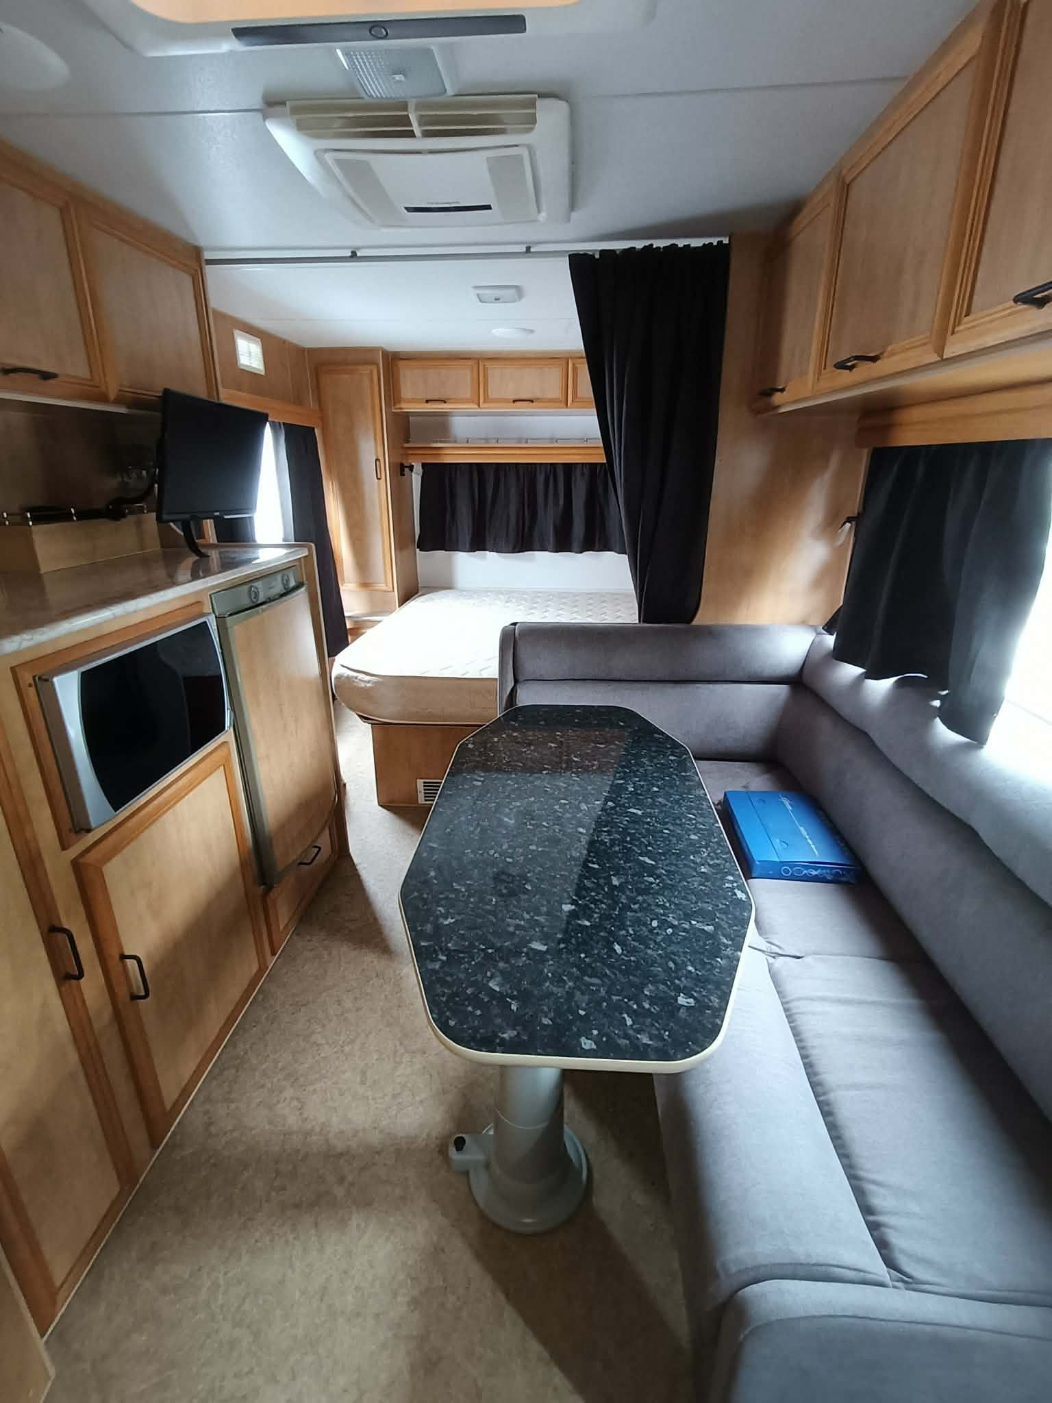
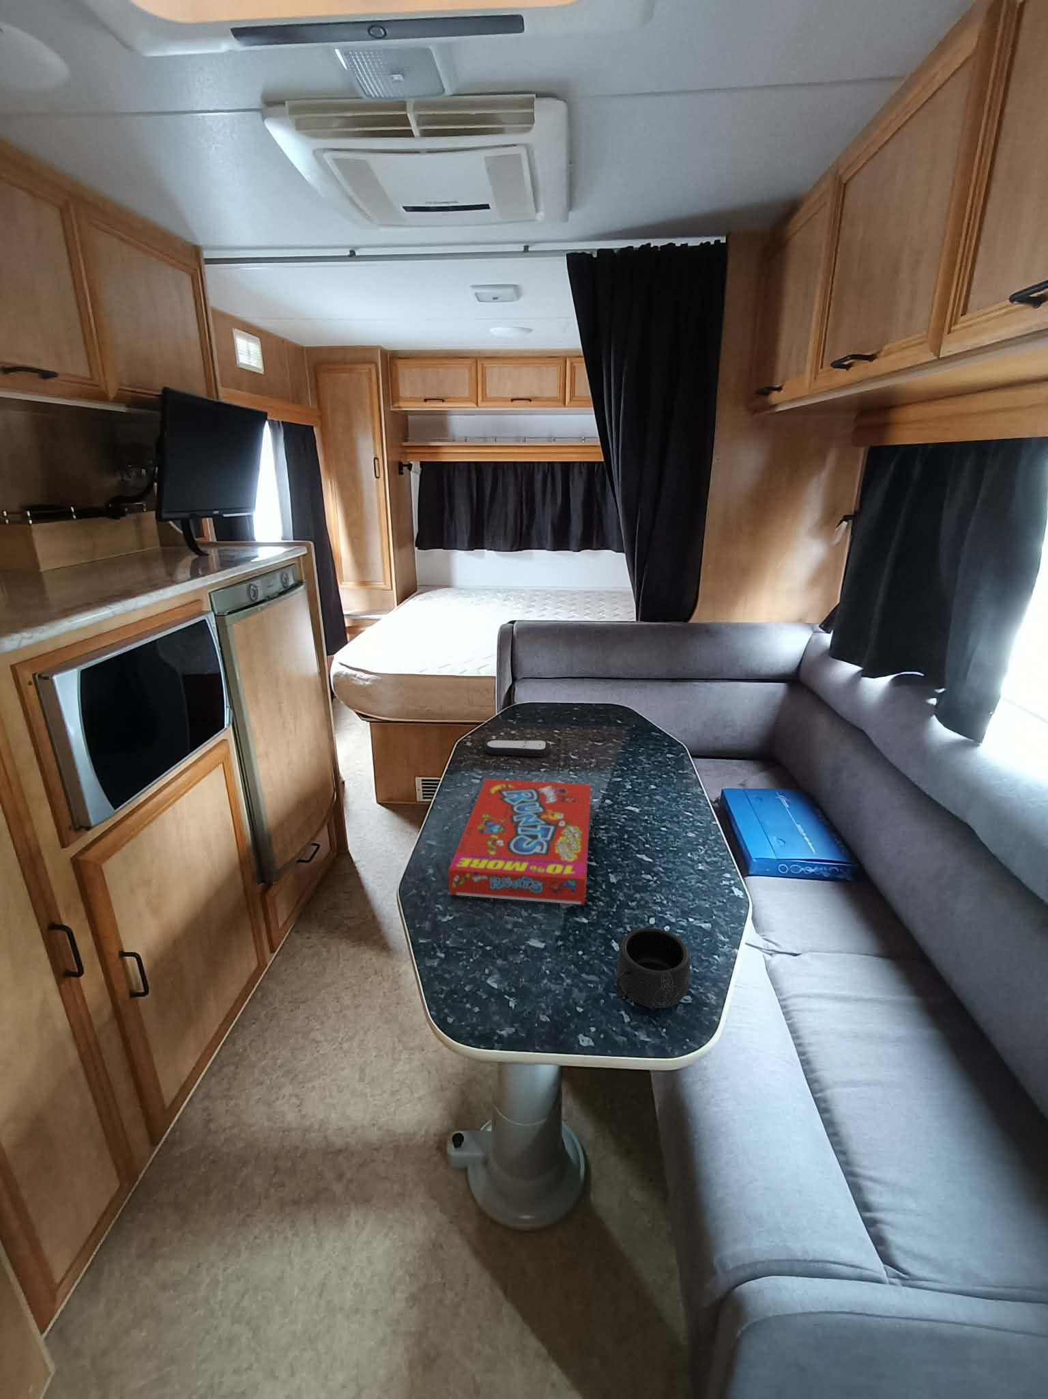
+ remote control [483,739,550,758]
+ snack box [448,778,591,905]
+ mug [615,926,690,1009]
